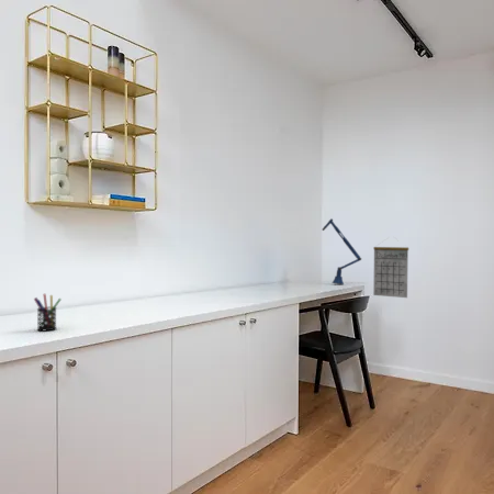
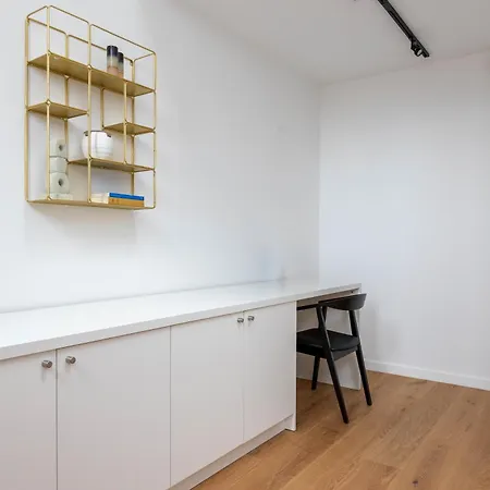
- desk lamp [321,217,362,285]
- pen holder [33,293,63,332]
- calendar [372,237,409,299]
